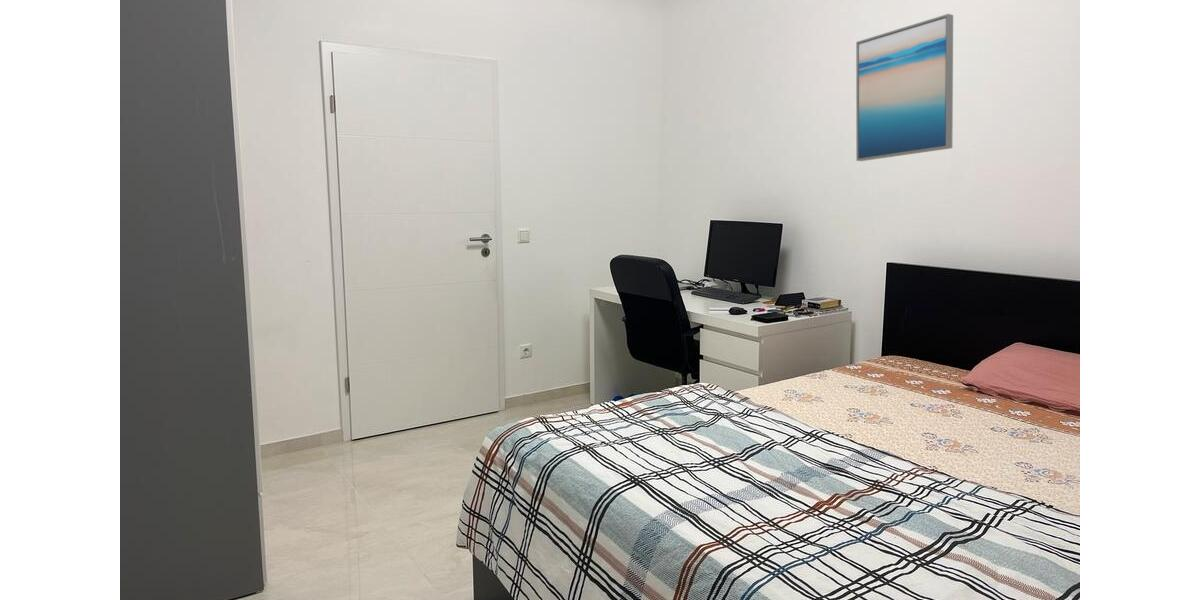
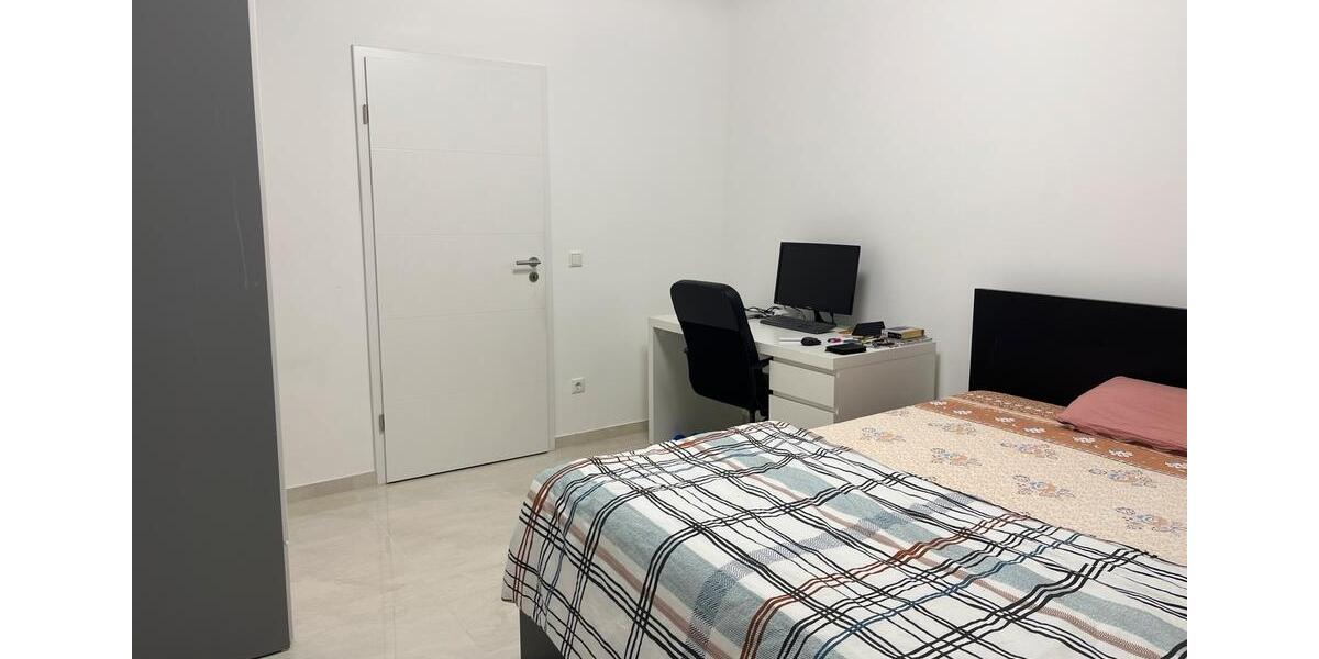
- wall art [855,13,954,162]
